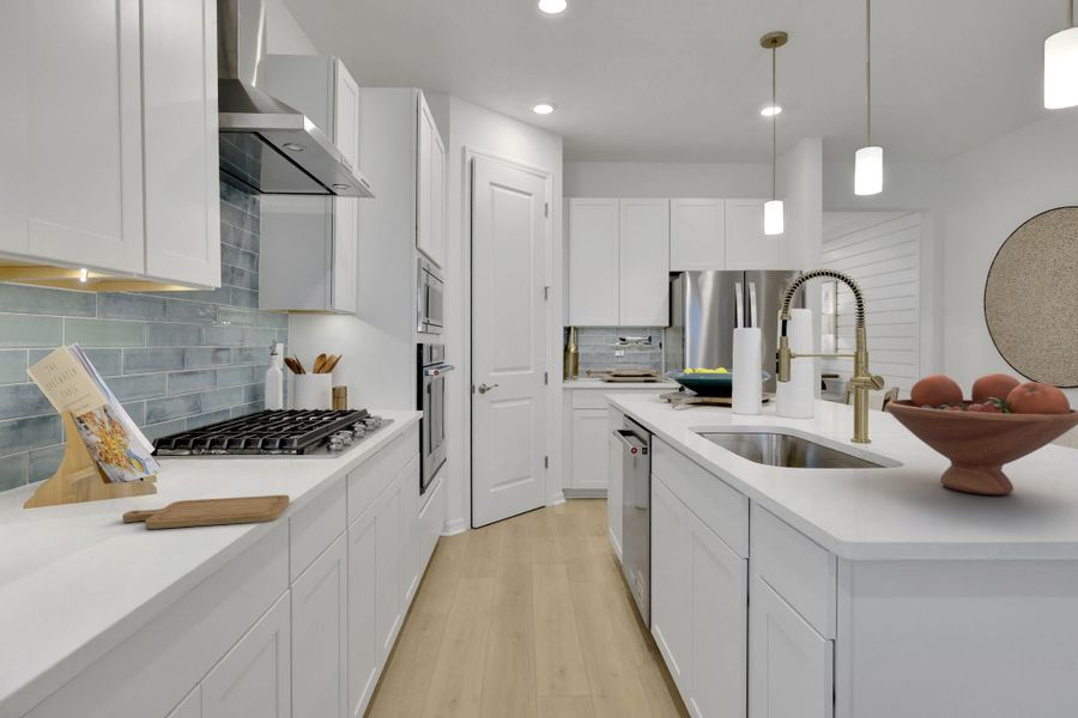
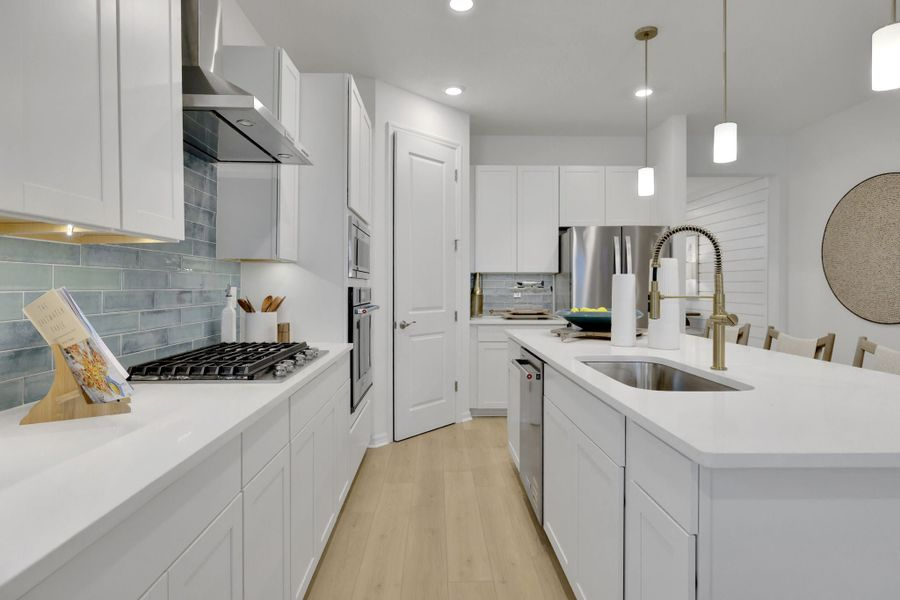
- fruit bowl [884,372,1078,497]
- chopping board [121,494,290,530]
